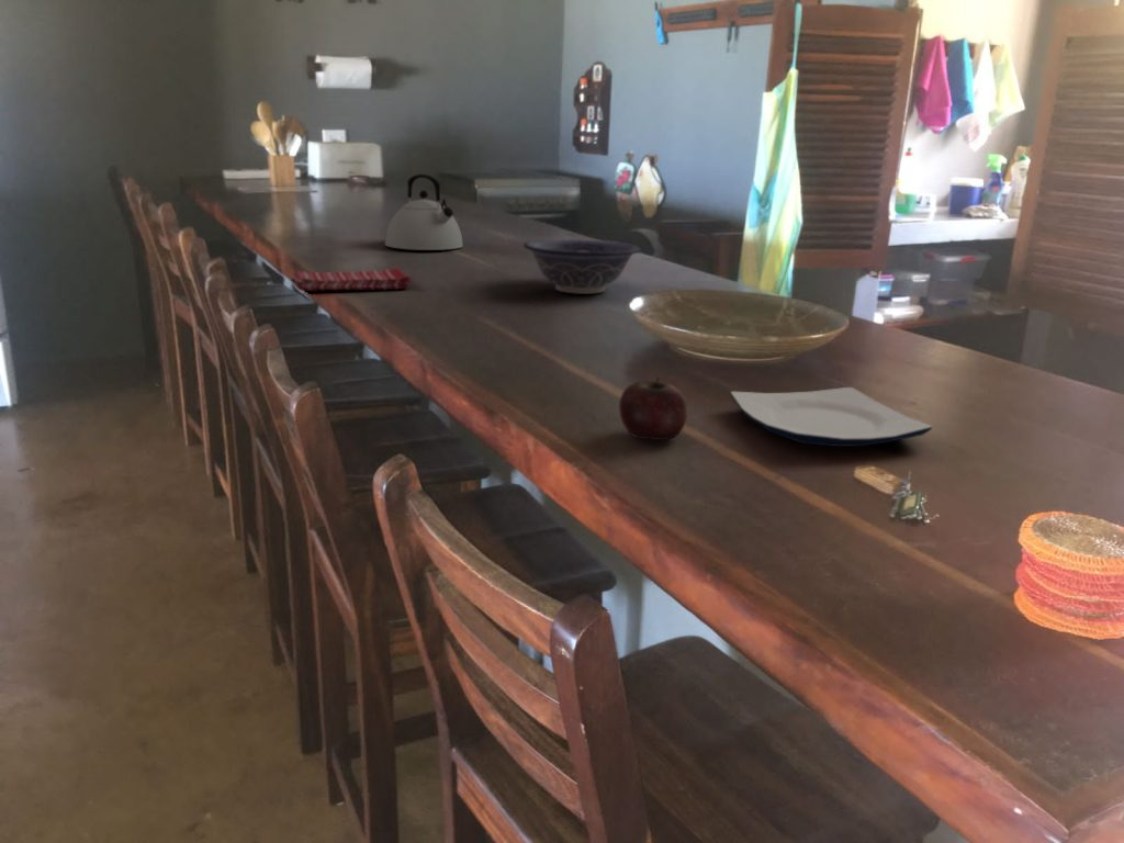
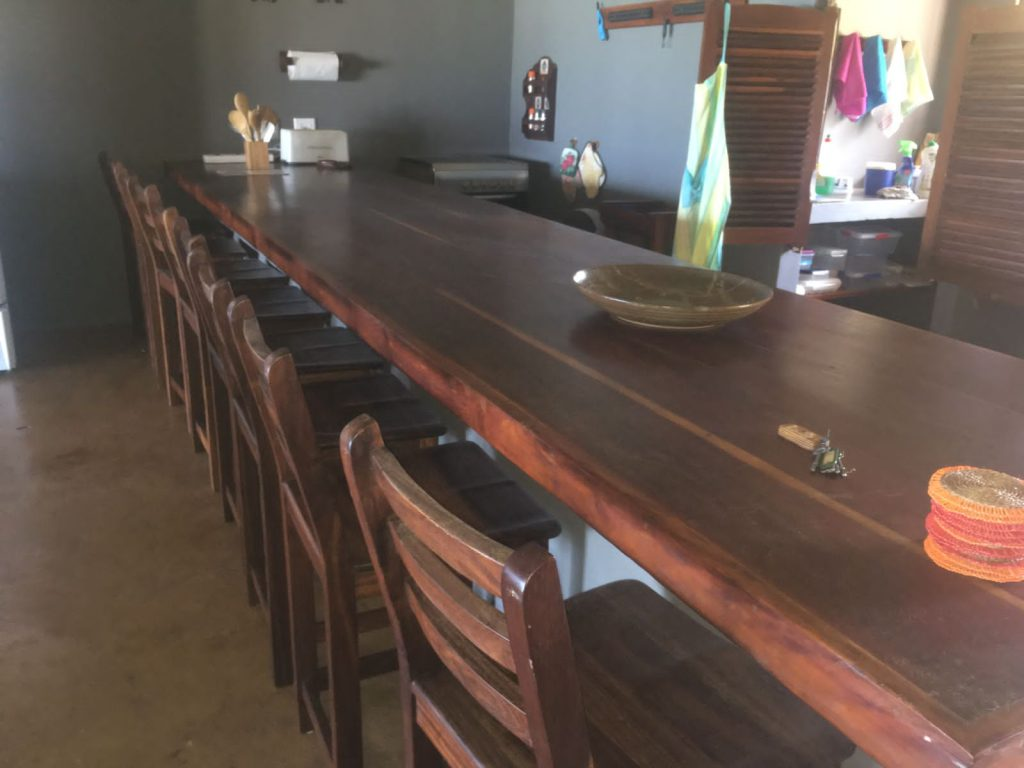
- kettle [384,173,464,251]
- dish towel [292,267,412,291]
- decorative bowl [522,238,641,295]
- plate [729,386,933,448]
- apple [618,376,689,441]
